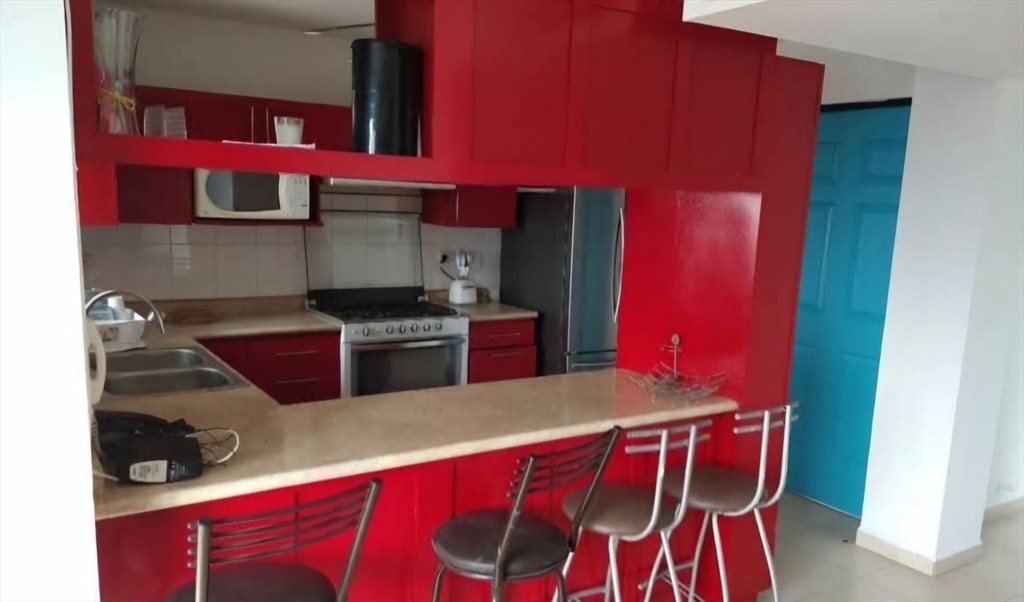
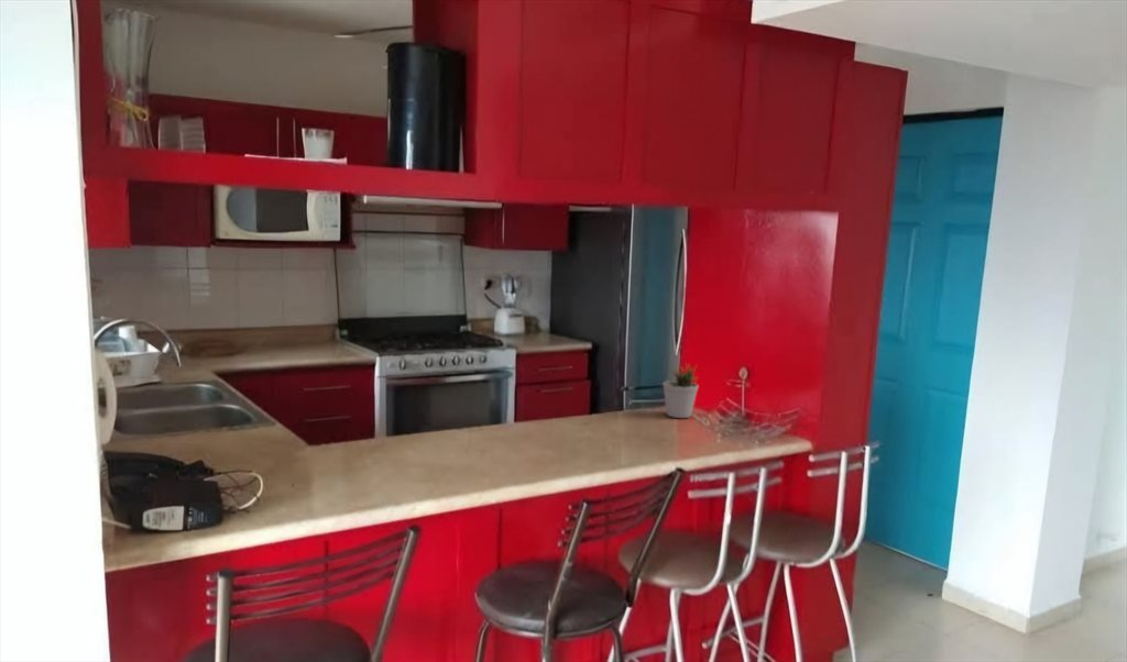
+ potted plant [661,363,699,419]
